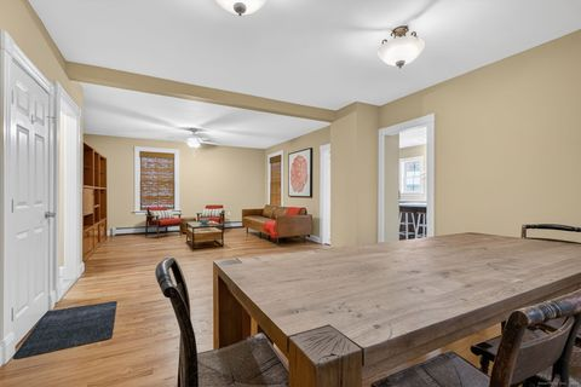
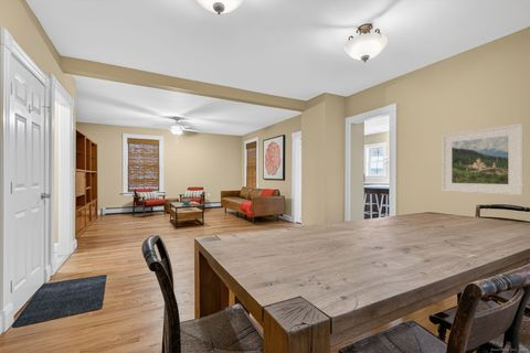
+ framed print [441,122,524,196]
